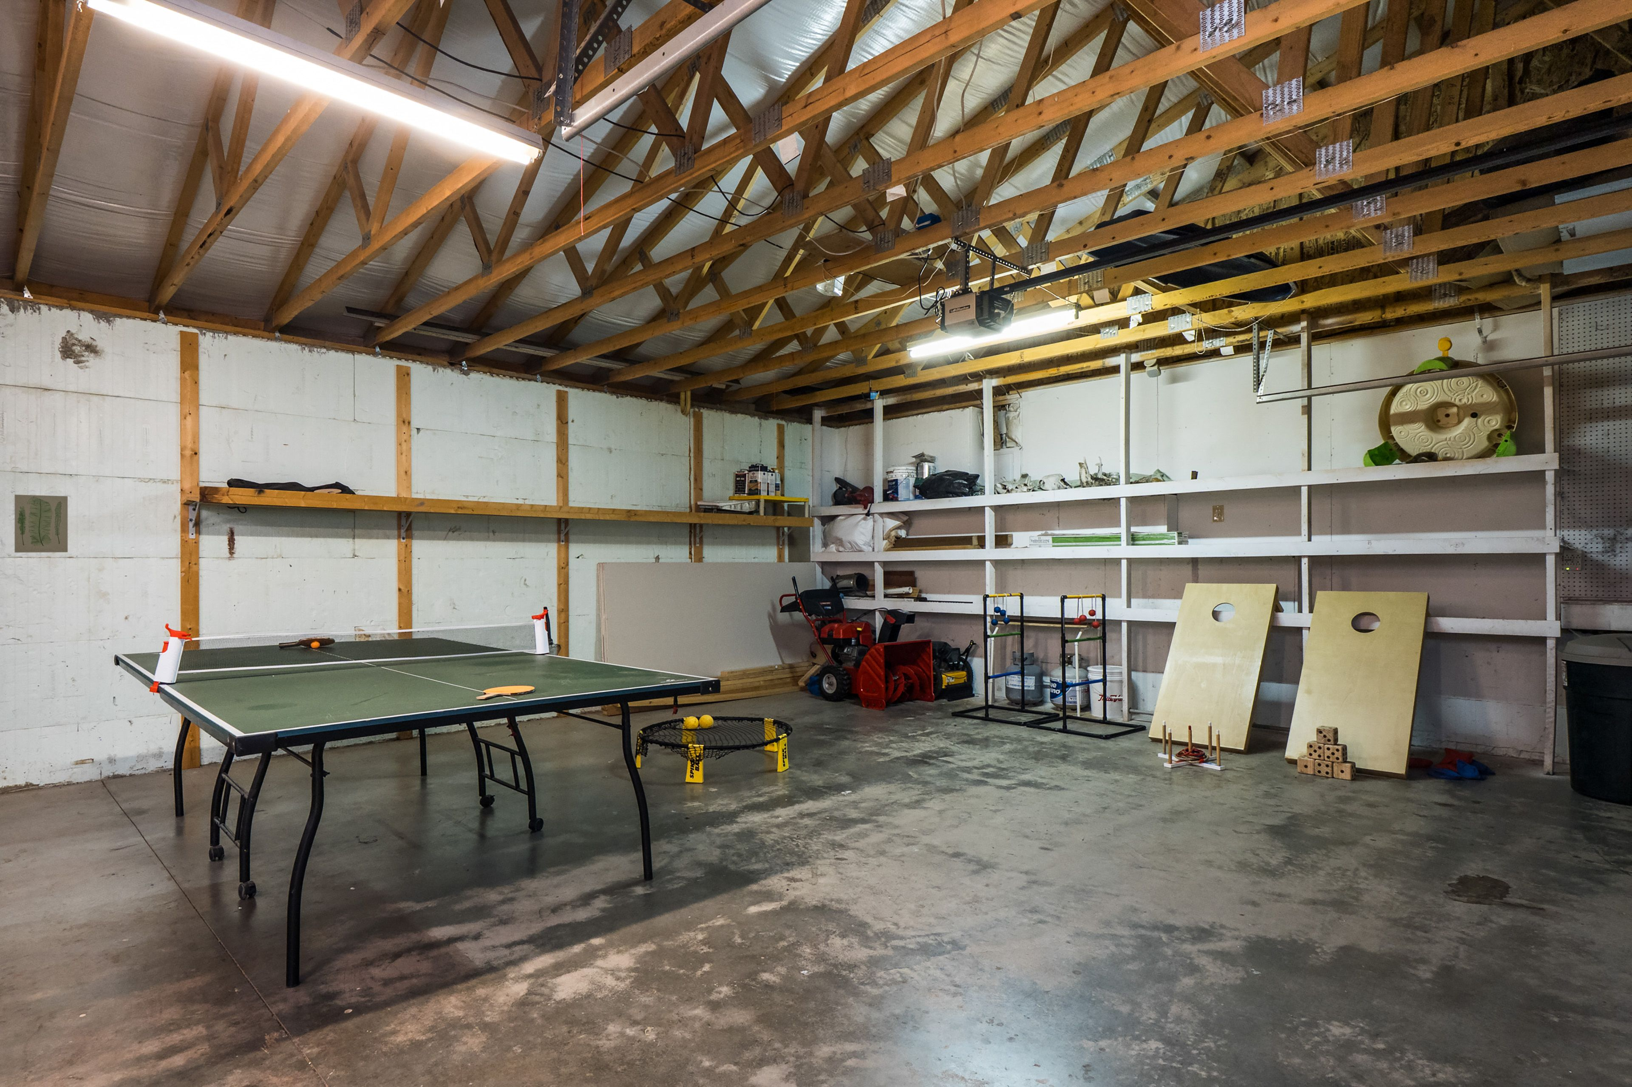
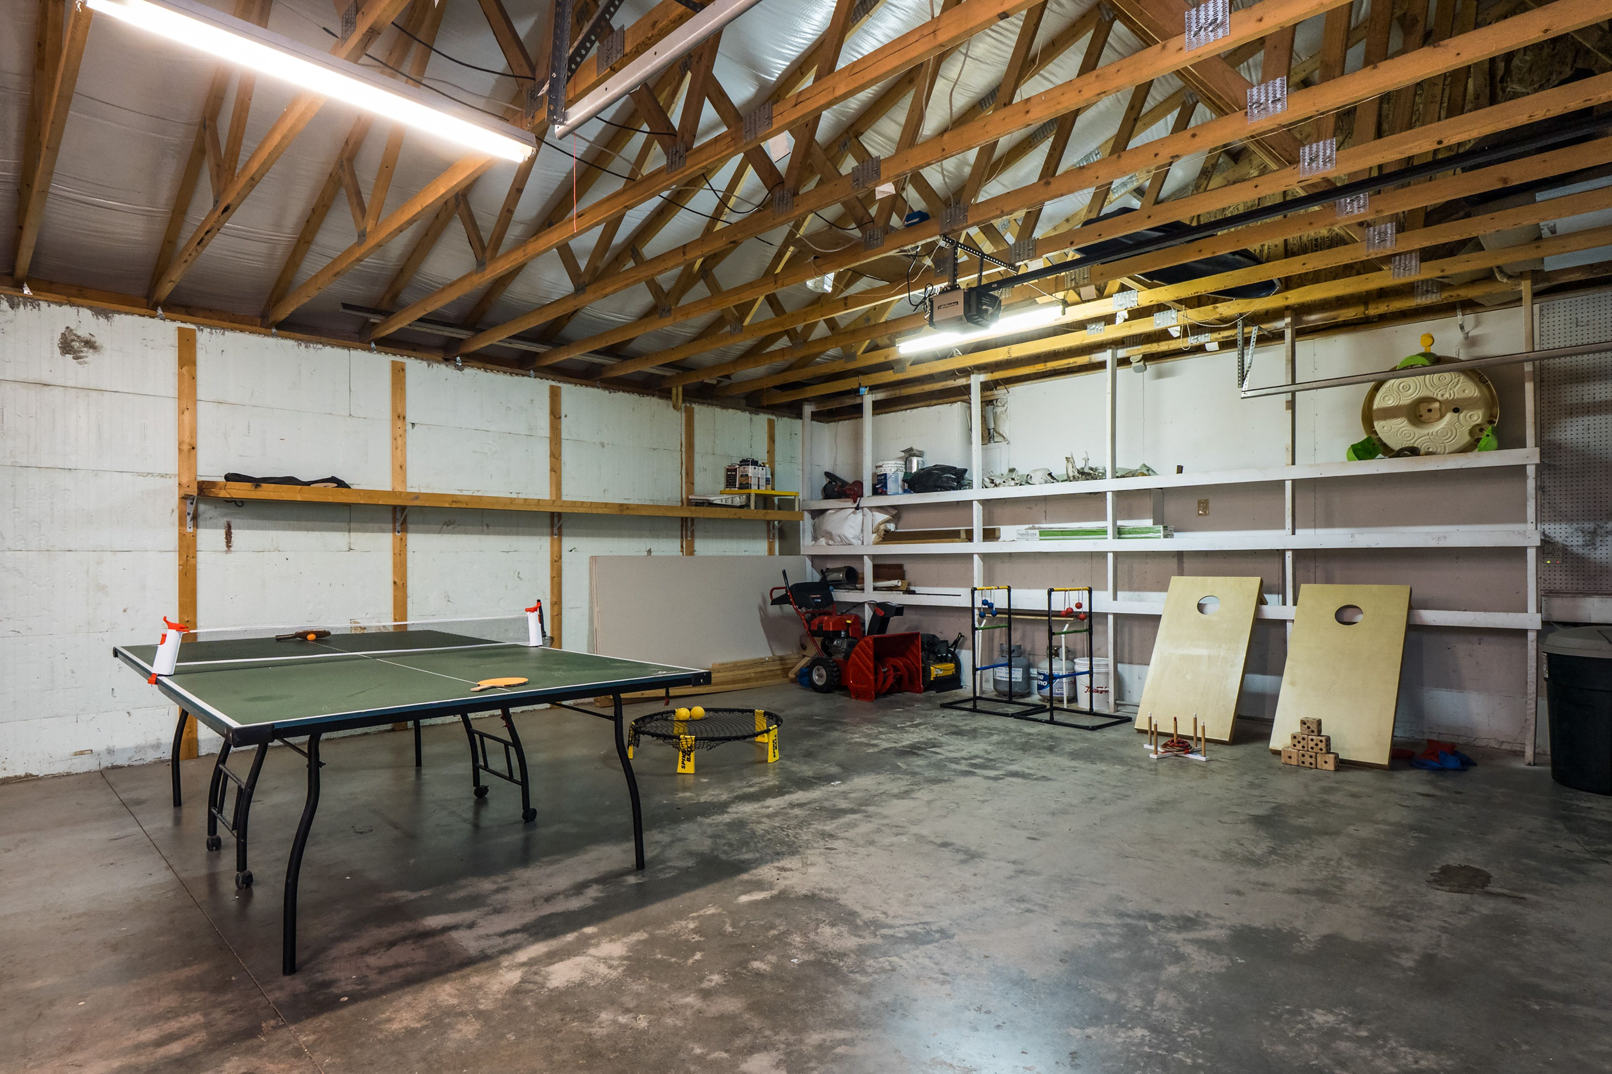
- wall art [15,494,68,553]
